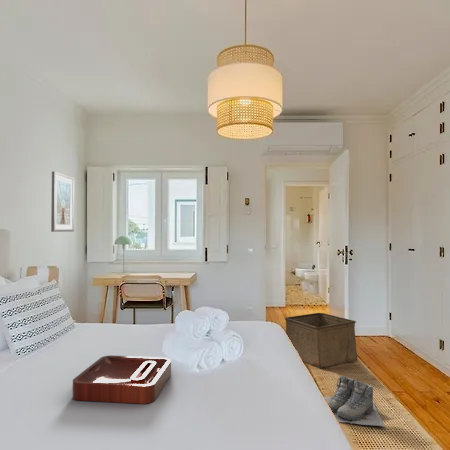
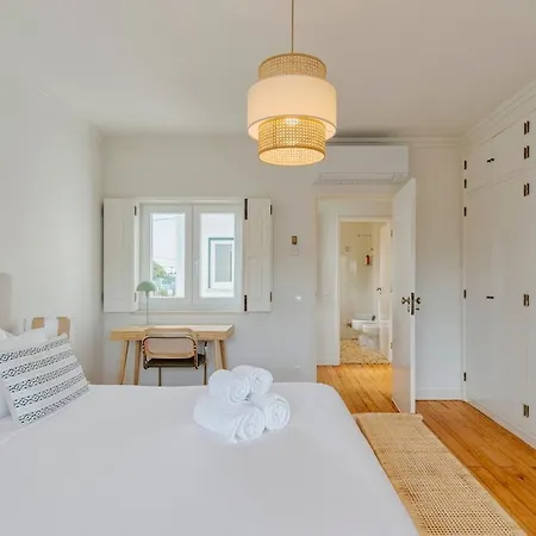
- decorative tray [72,354,172,405]
- boots [323,375,386,428]
- storage bin [284,312,358,370]
- picture frame [50,171,75,233]
